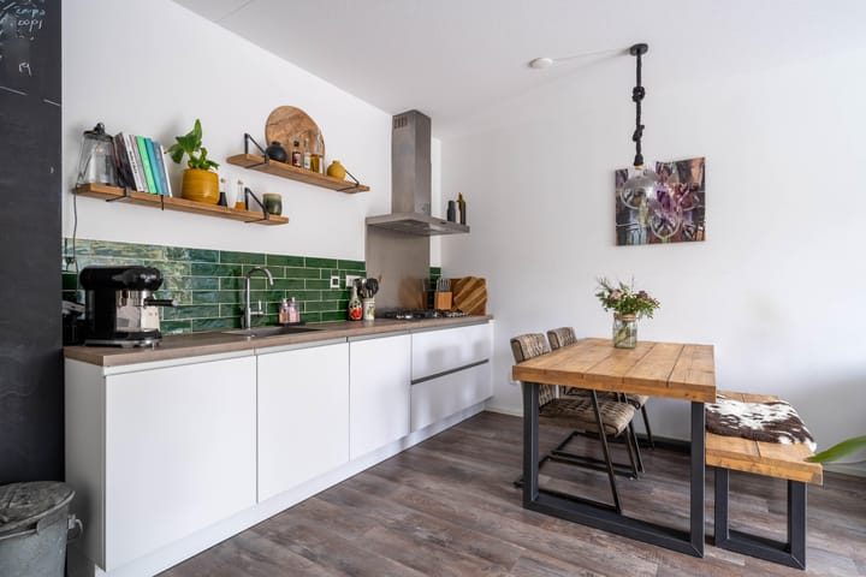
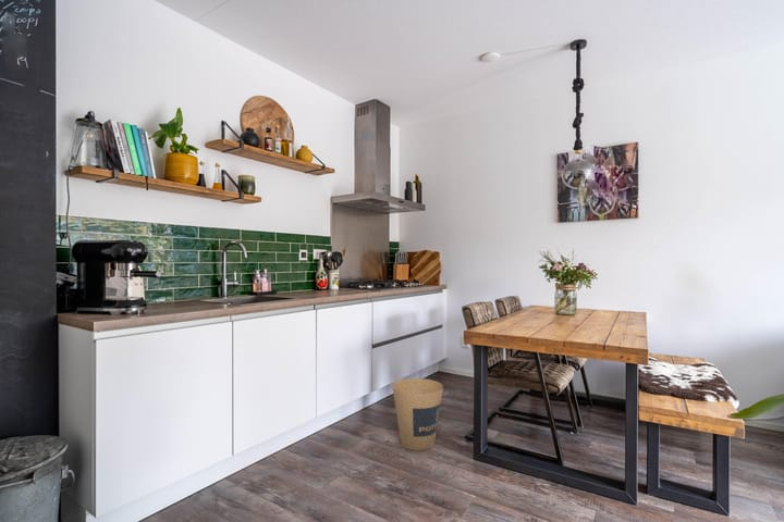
+ trash can [391,377,444,452]
